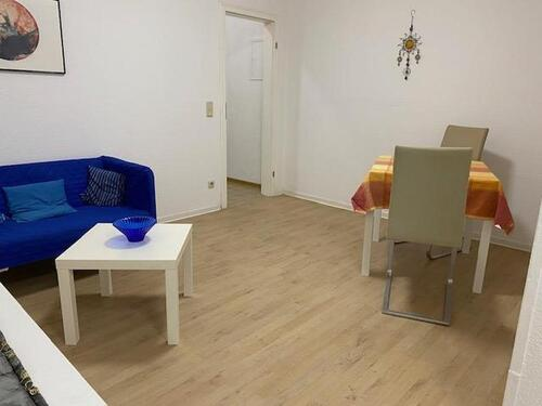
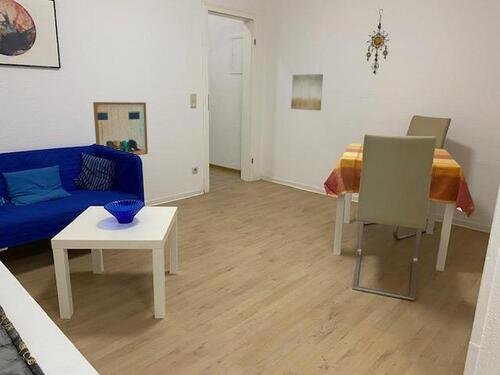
+ wall art [92,101,149,156]
+ wall art [290,73,324,111]
